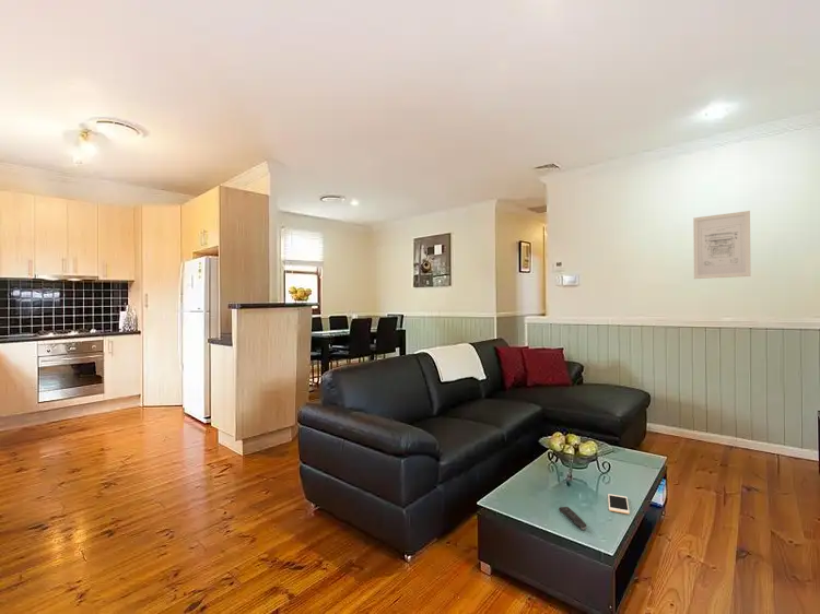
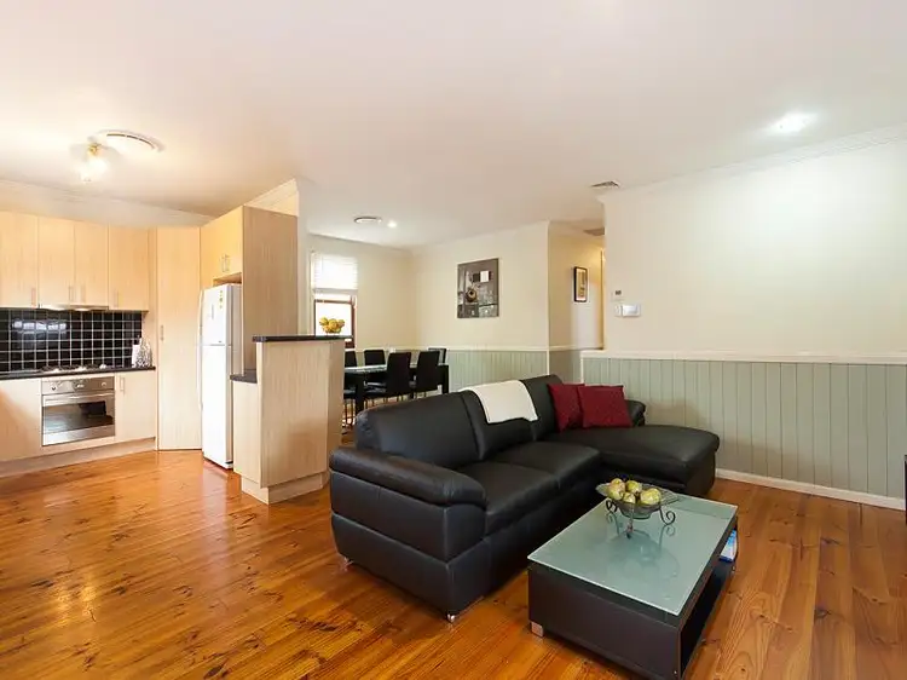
- remote control [558,506,588,531]
- wall art [692,210,751,280]
- cell phone [607,493,631,515]
